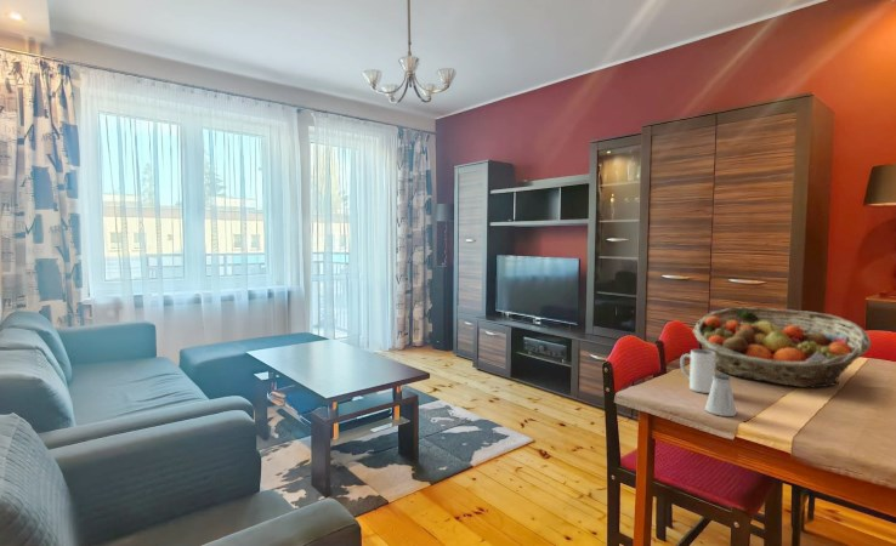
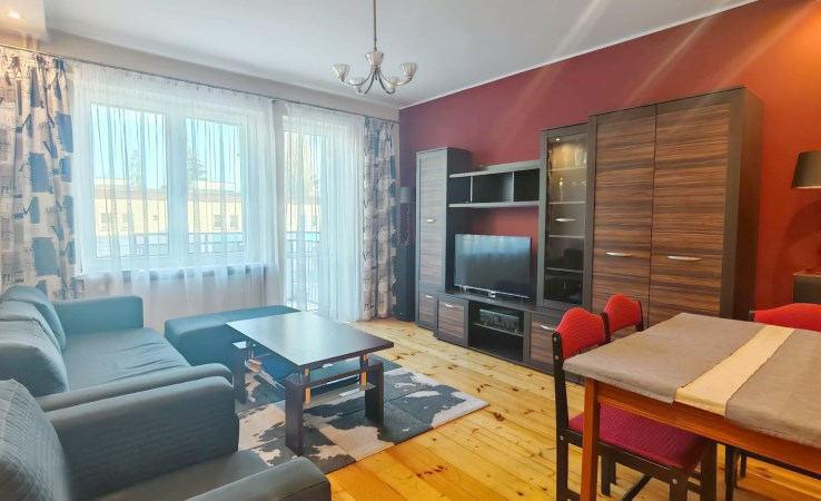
- fruit basket [692,306,872,388]
- mug [679,348,716,394]
- saltshaker [704,372,738,417]
